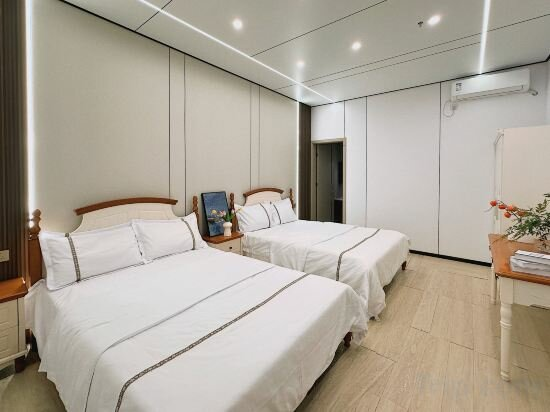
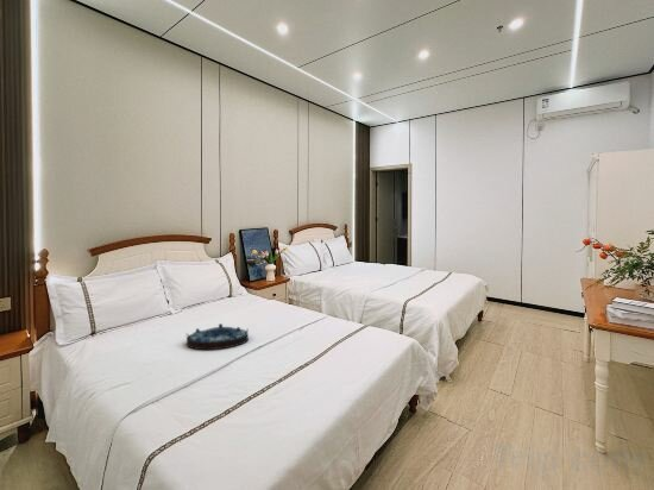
+ serving tray [184,322,250,351]
